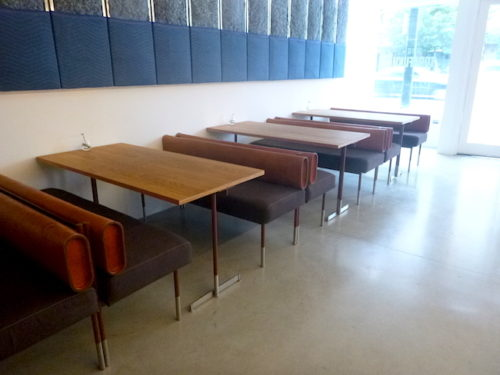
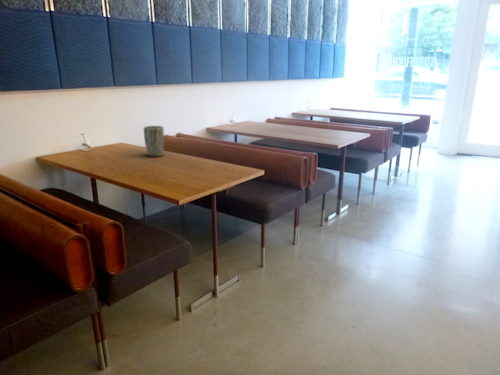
+ plant pot [143,125,165,157]
